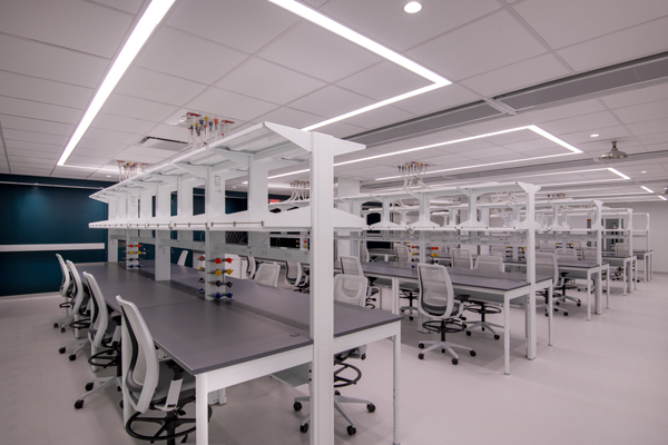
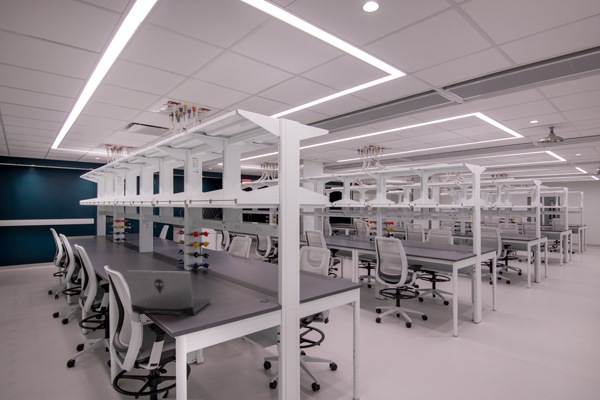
+ laptop [126,269,212,317]
